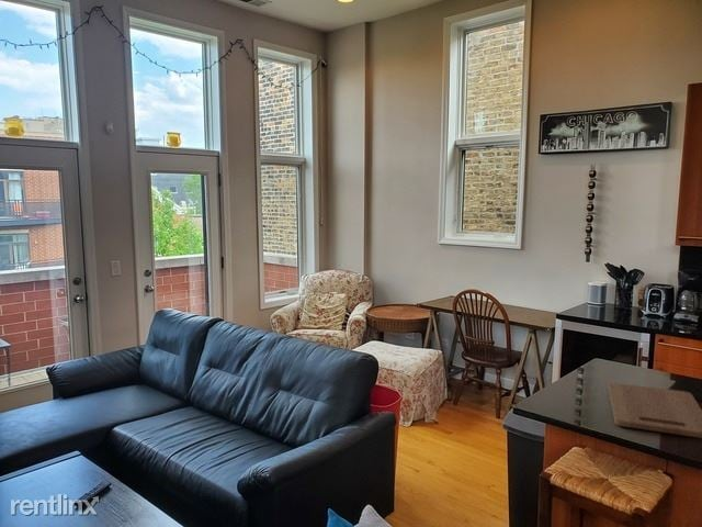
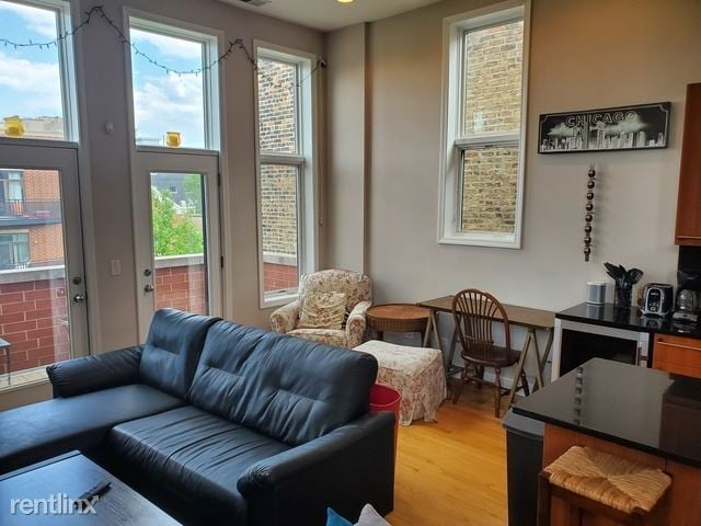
- cutting board [608,382,702,439]
